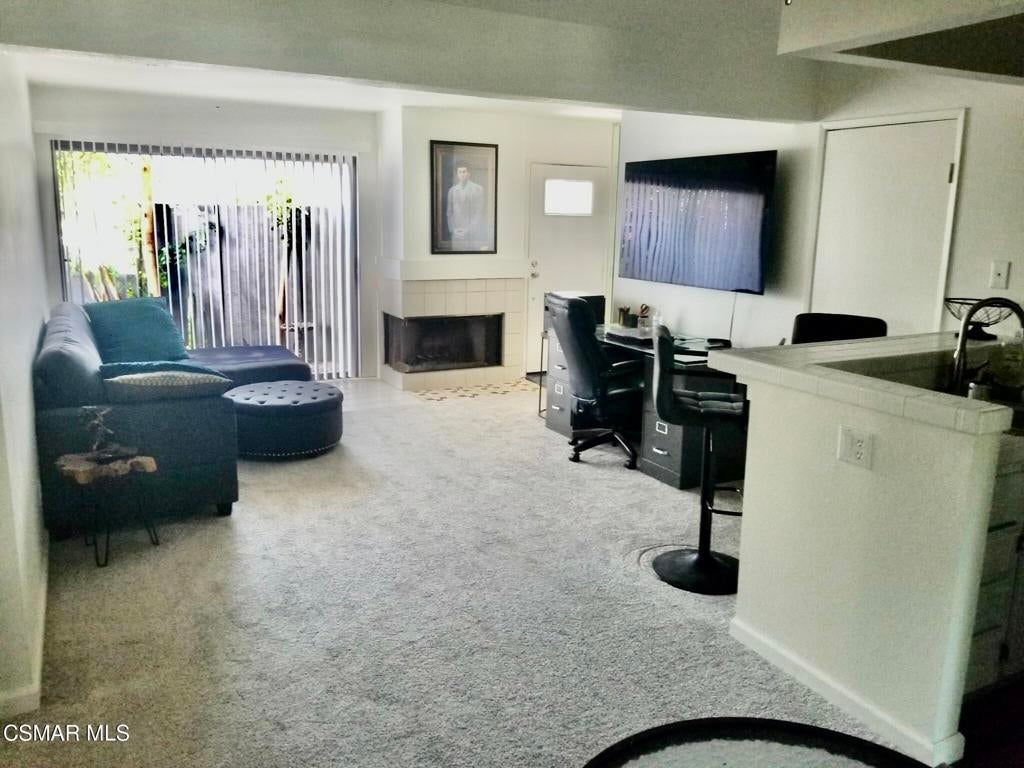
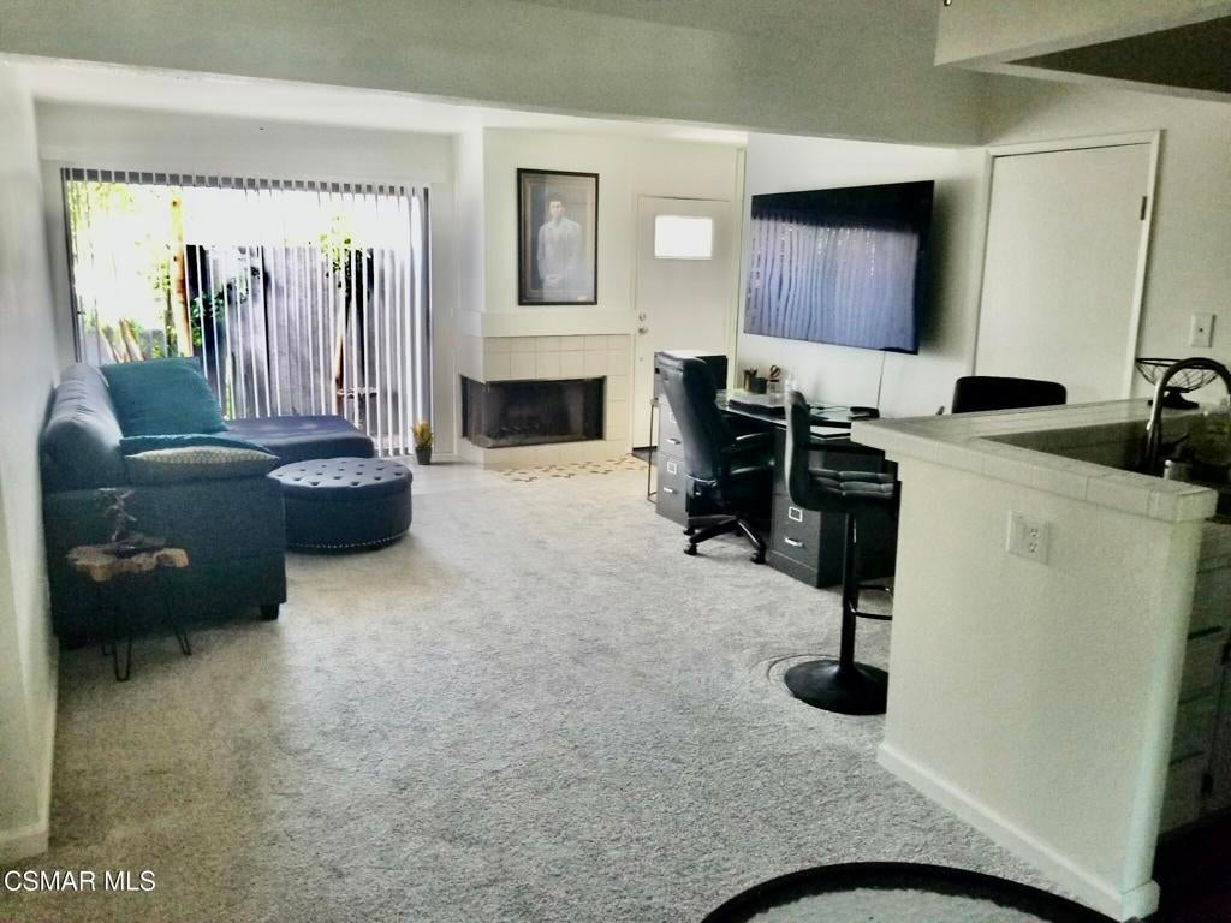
+ potted plant [409,418,438,466]
